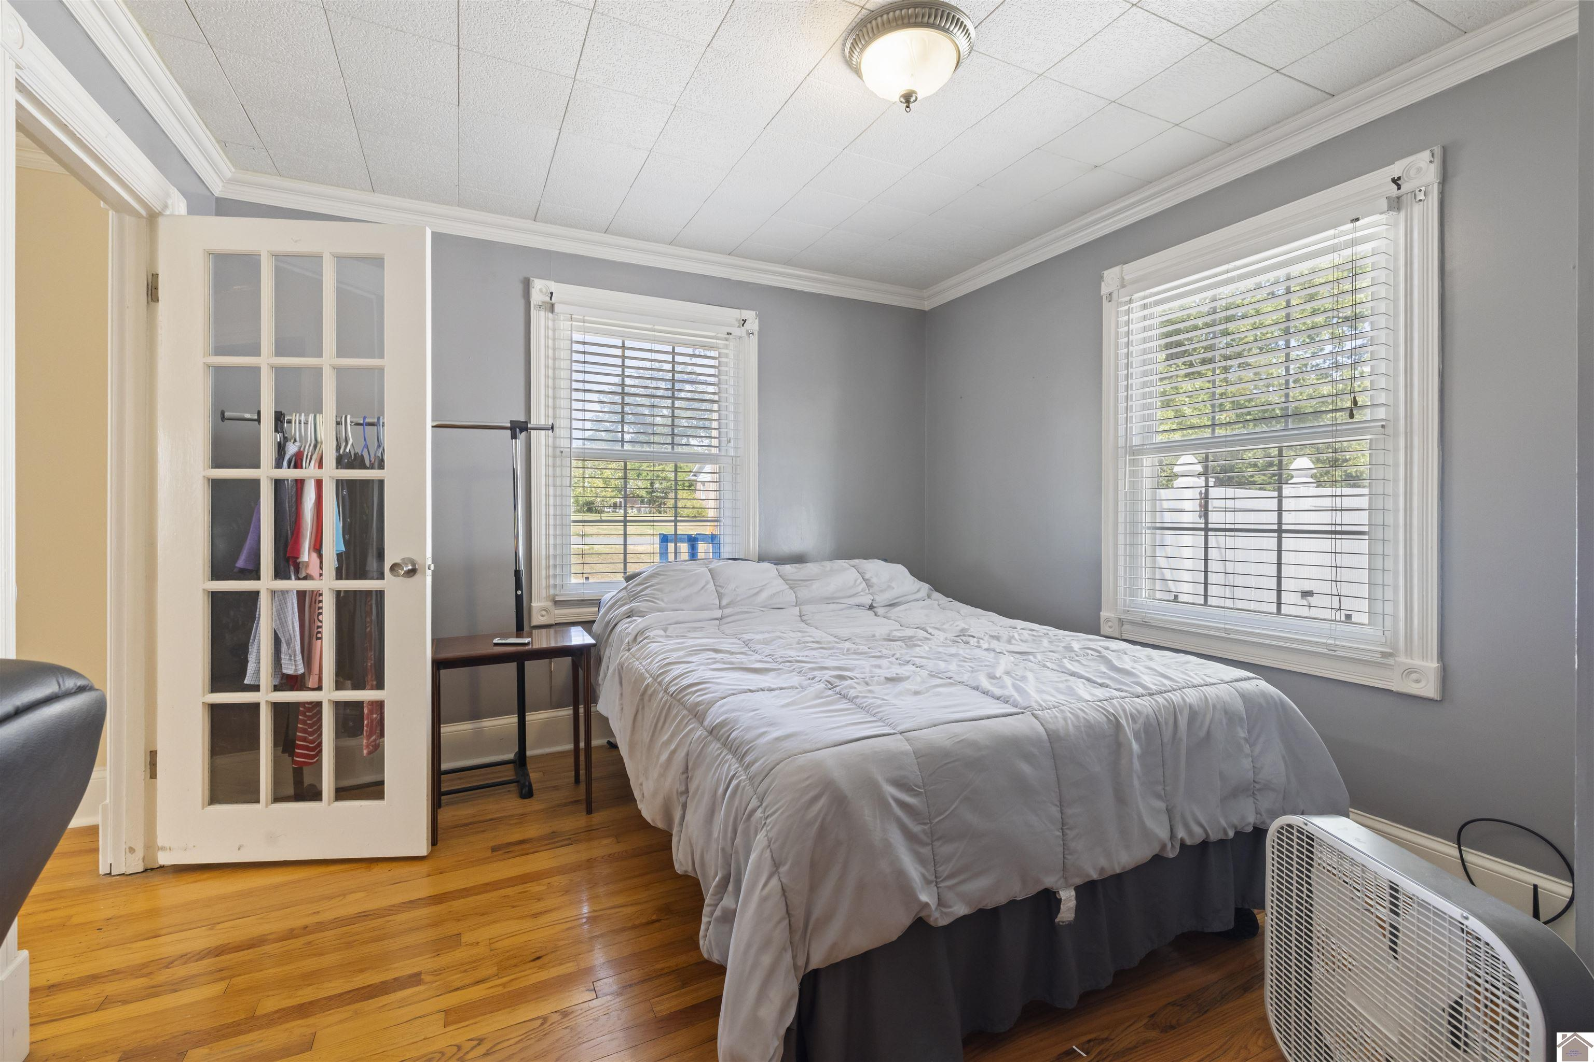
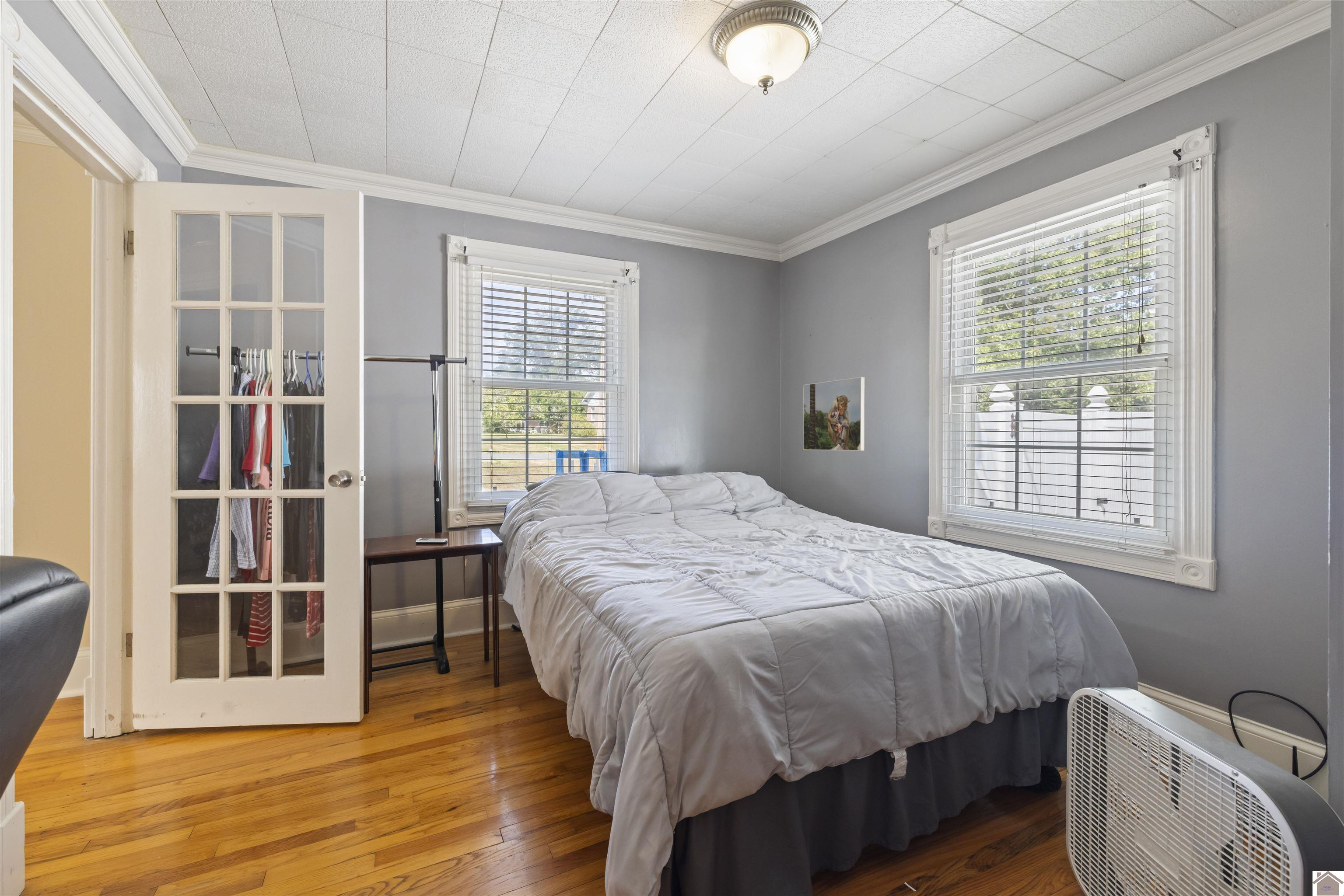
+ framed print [803,377,865,451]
